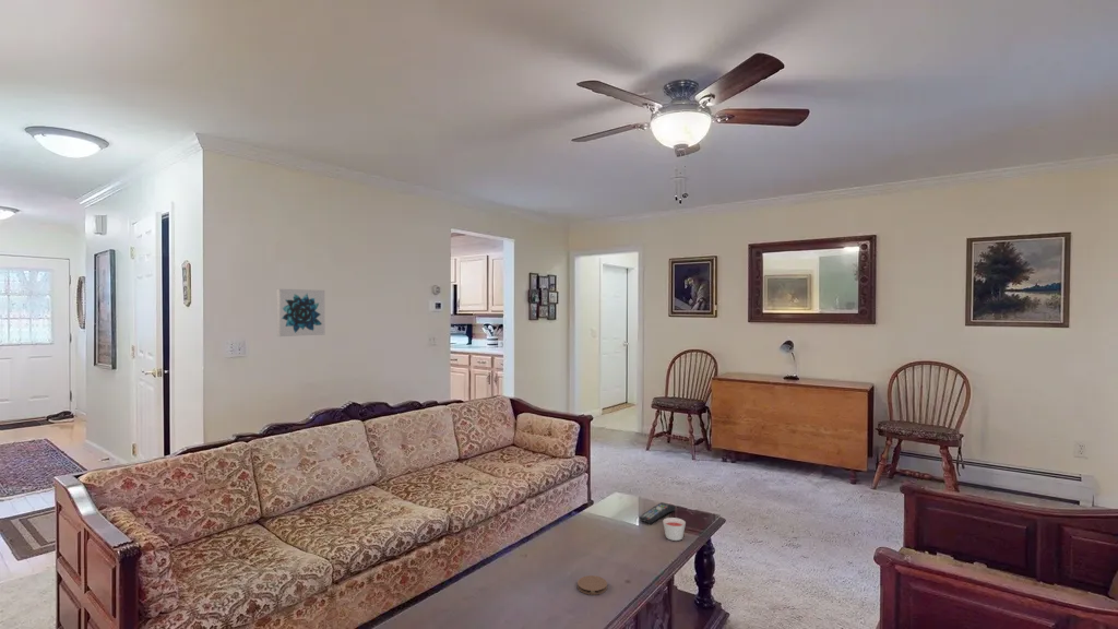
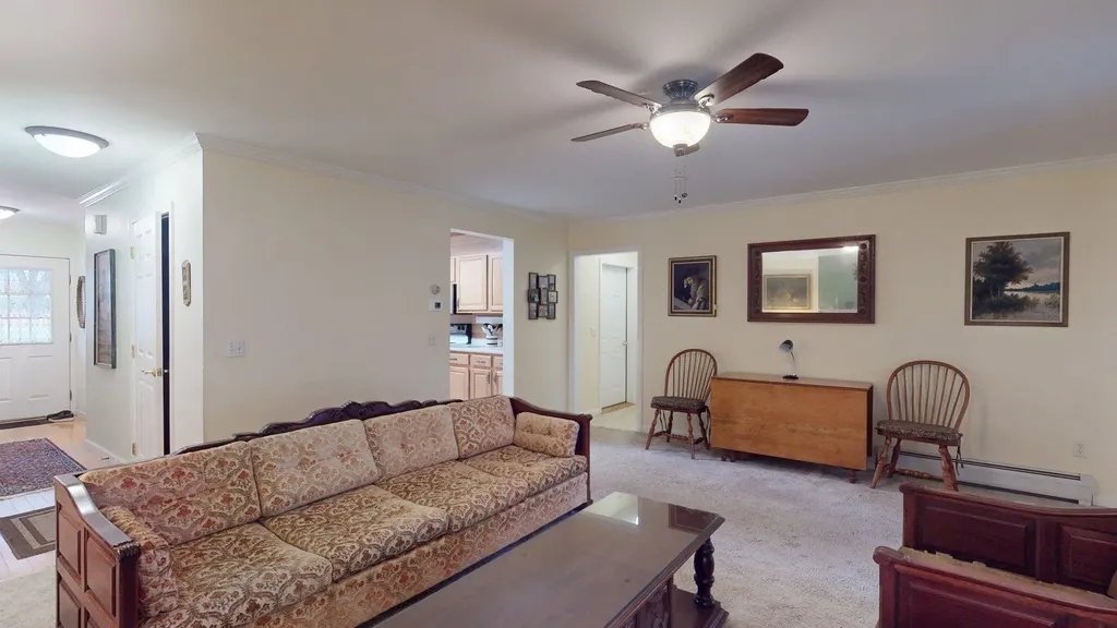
- wall art [276,288,325,337]
- candle [662,517,687,542]
- coaster [576,574,608,596]
- remote control [638,501,676,524]
